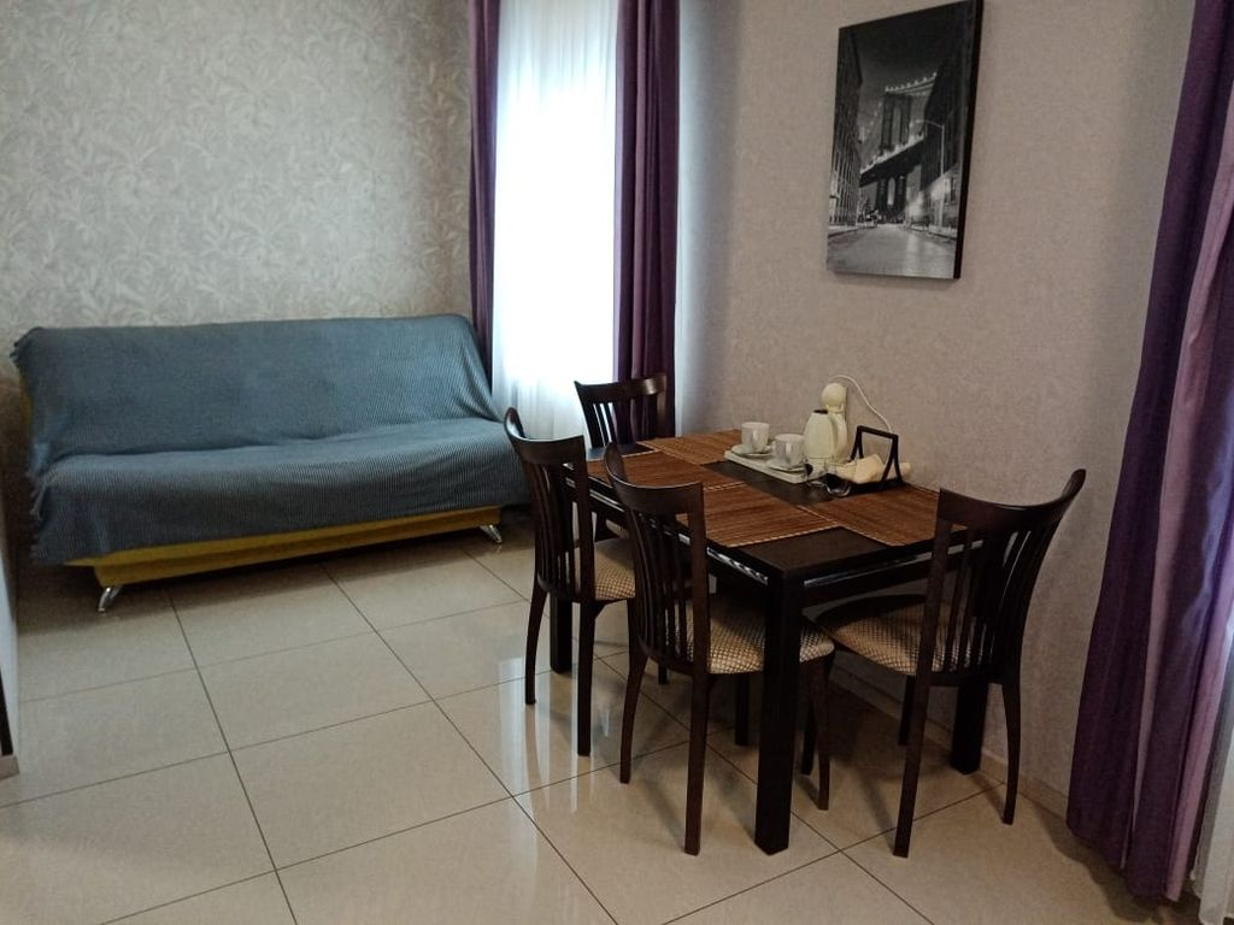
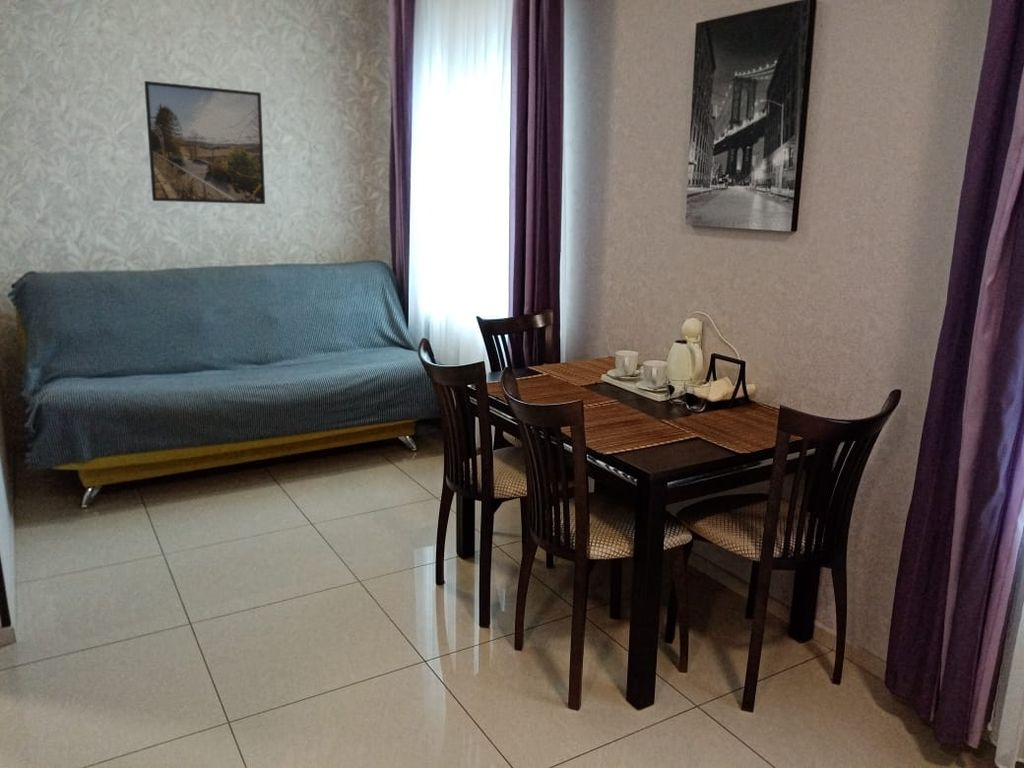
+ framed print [143,80,266,205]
